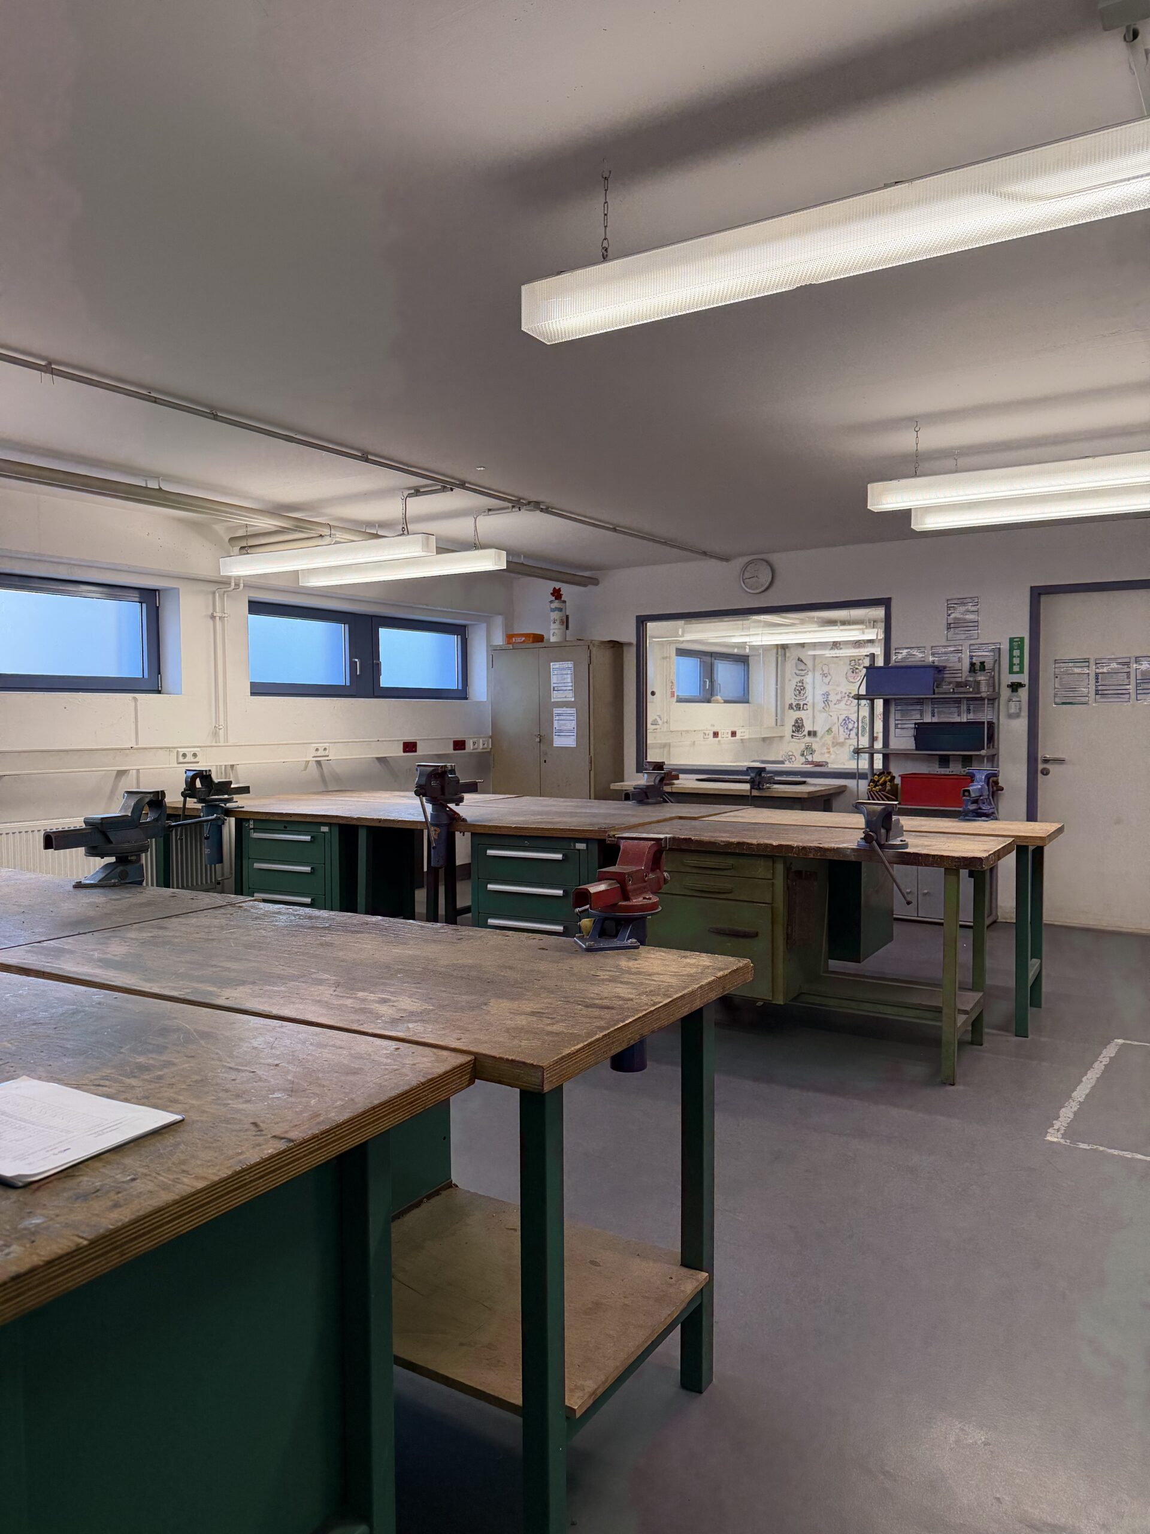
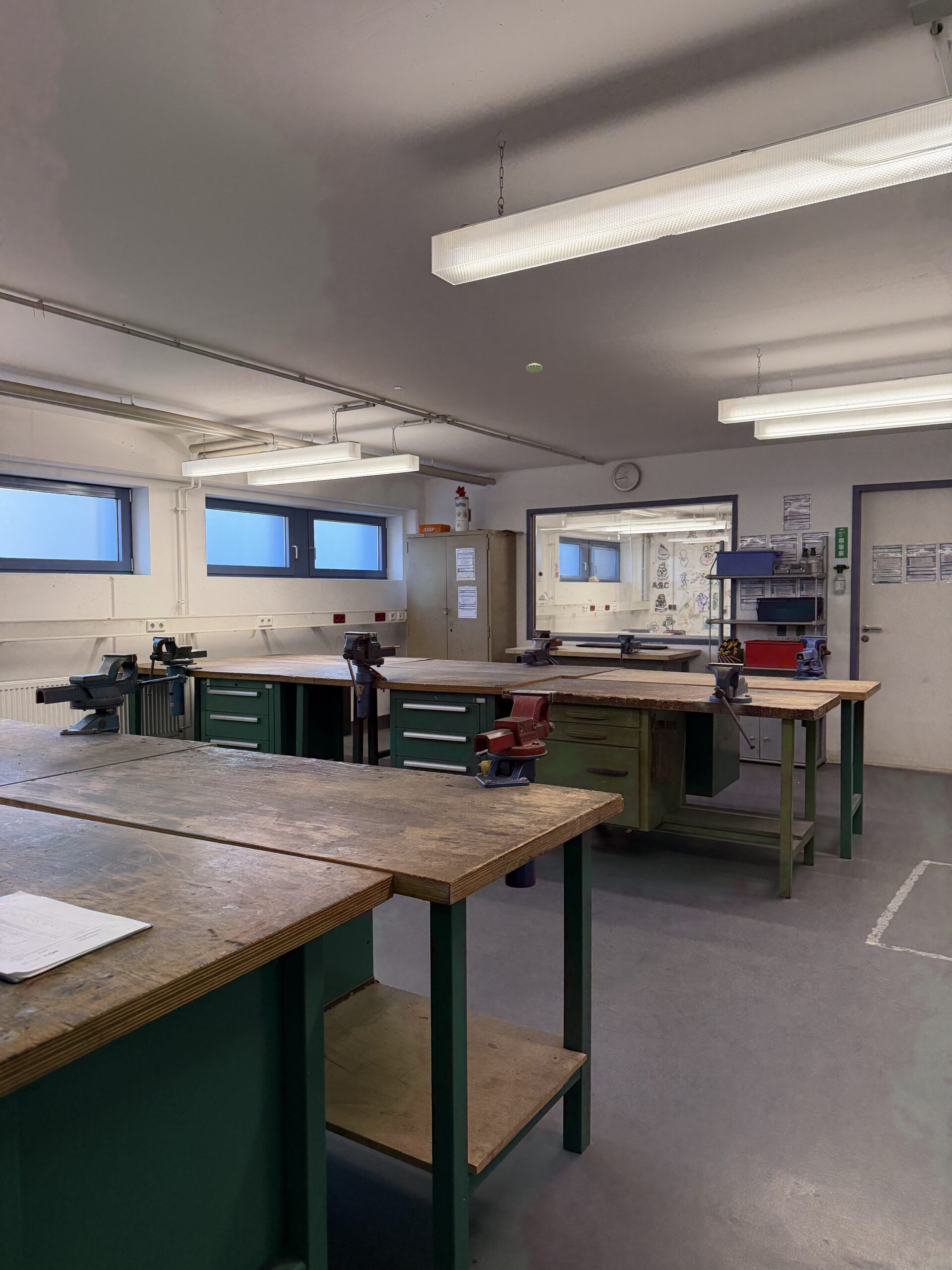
+ smoke detector [526,362,543,373]
